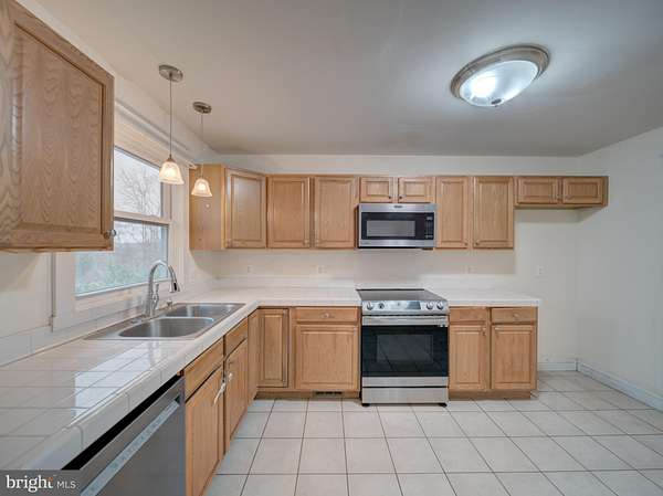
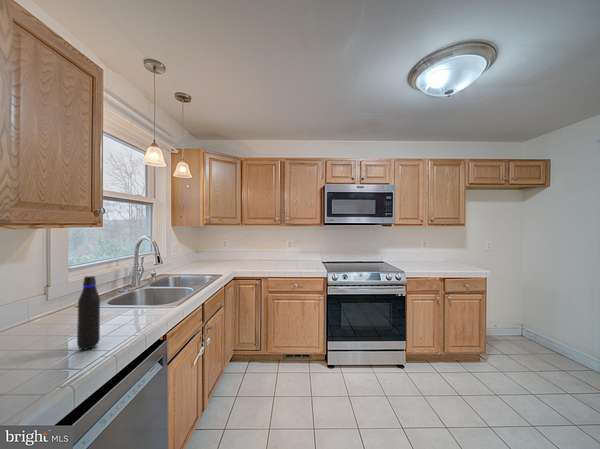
+ water bottle [76,275,101,351]
